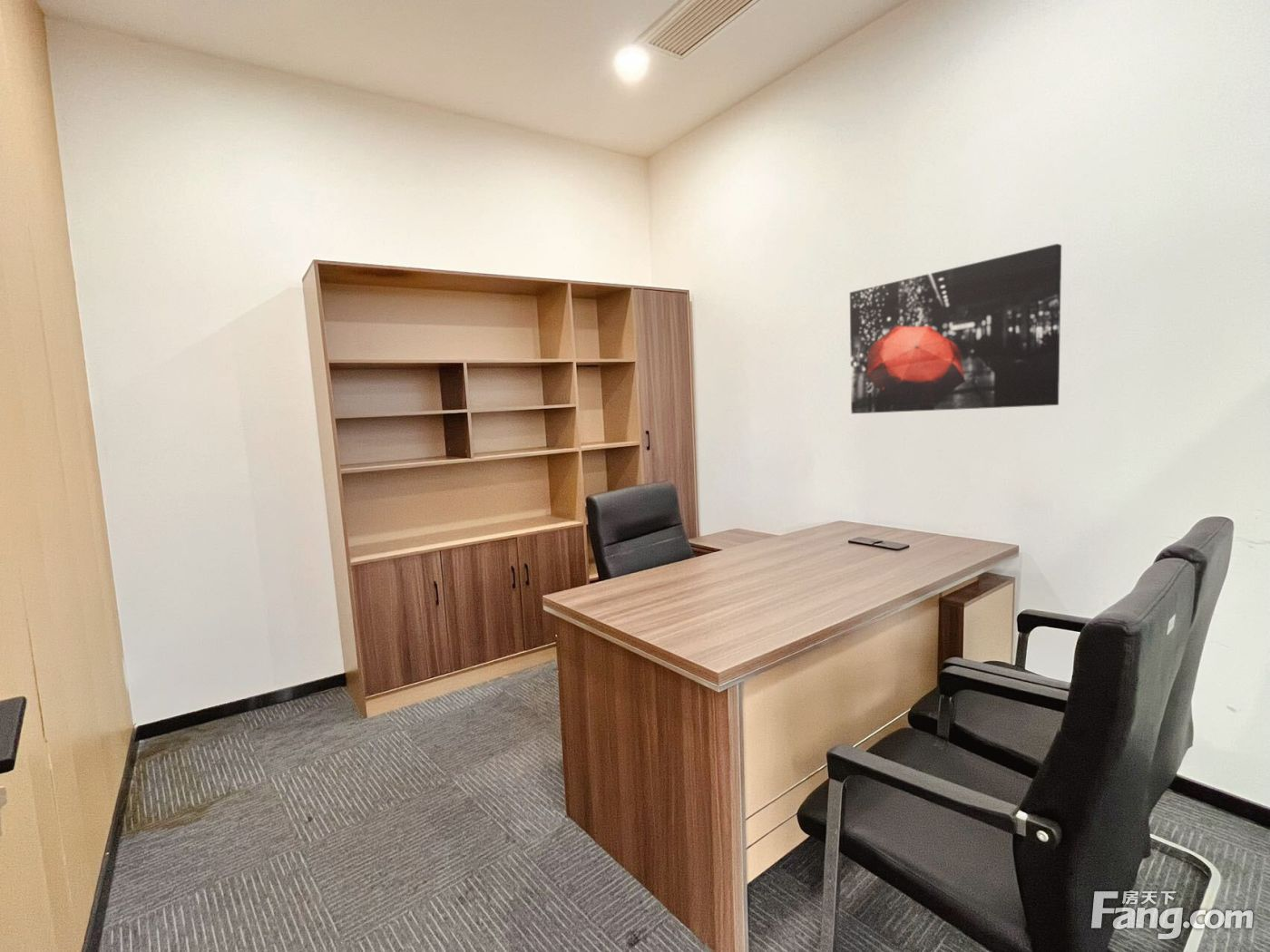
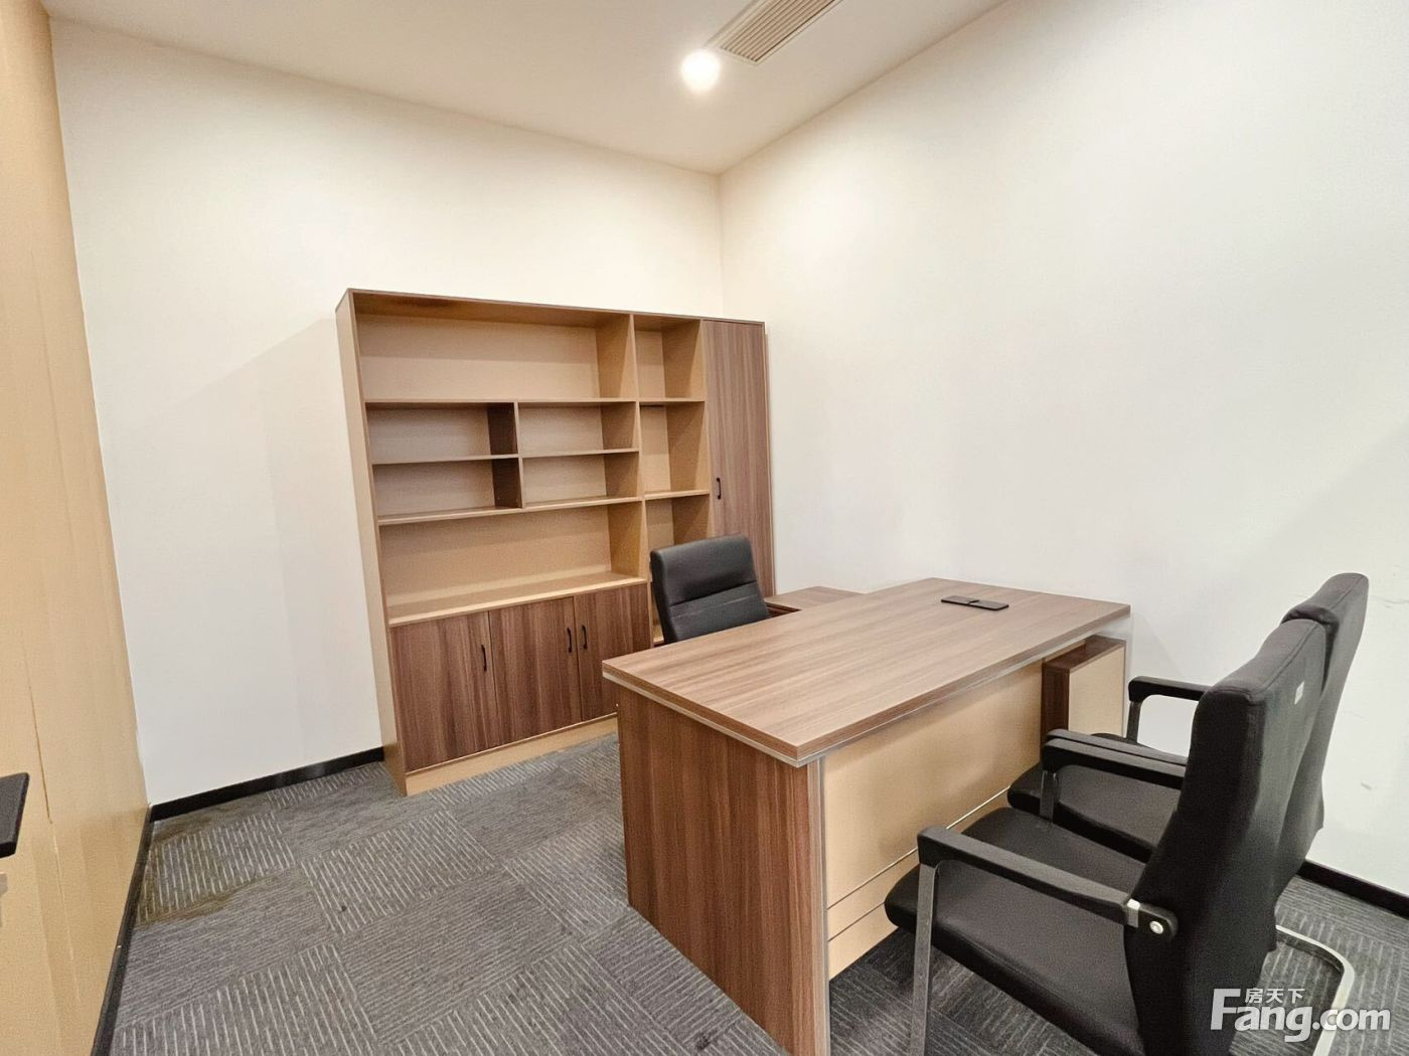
- wall art [849,243,1062,414]
